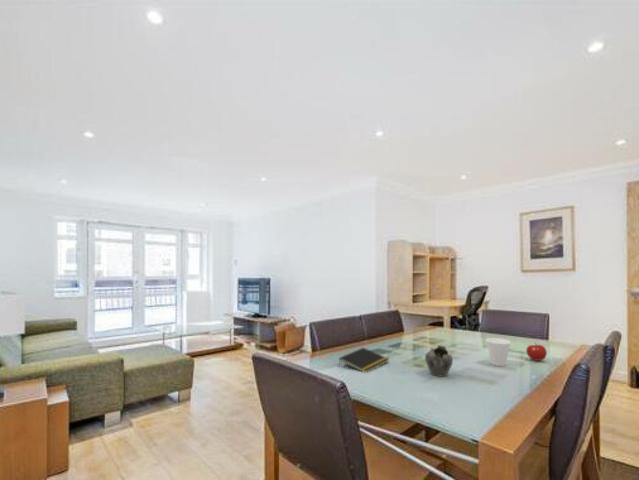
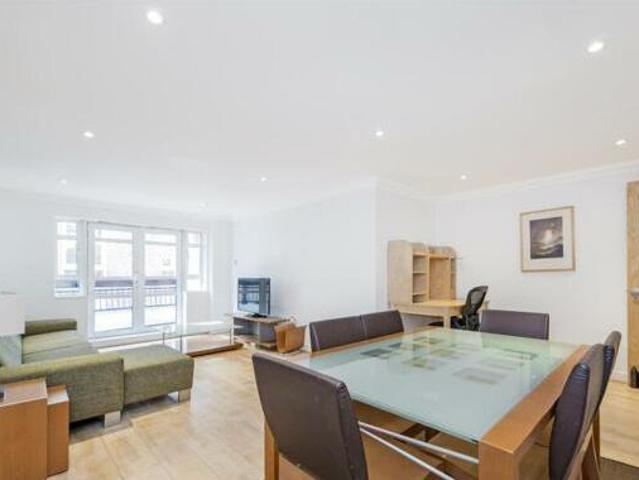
- cup [485,337,512,367]
- teapot [424,344,454,377]
- fruit [525,341,548,362]
- notepad [338,347,390,373]
